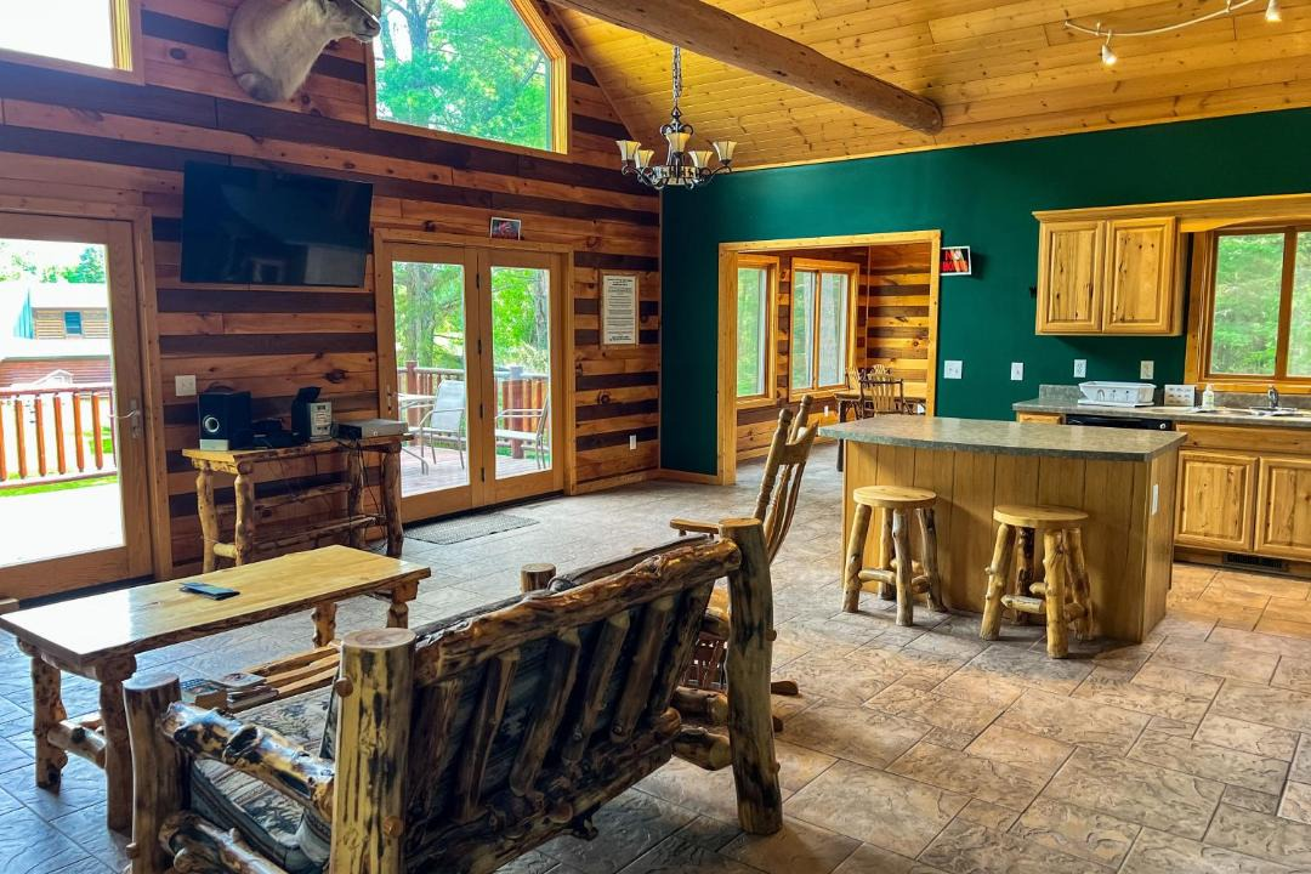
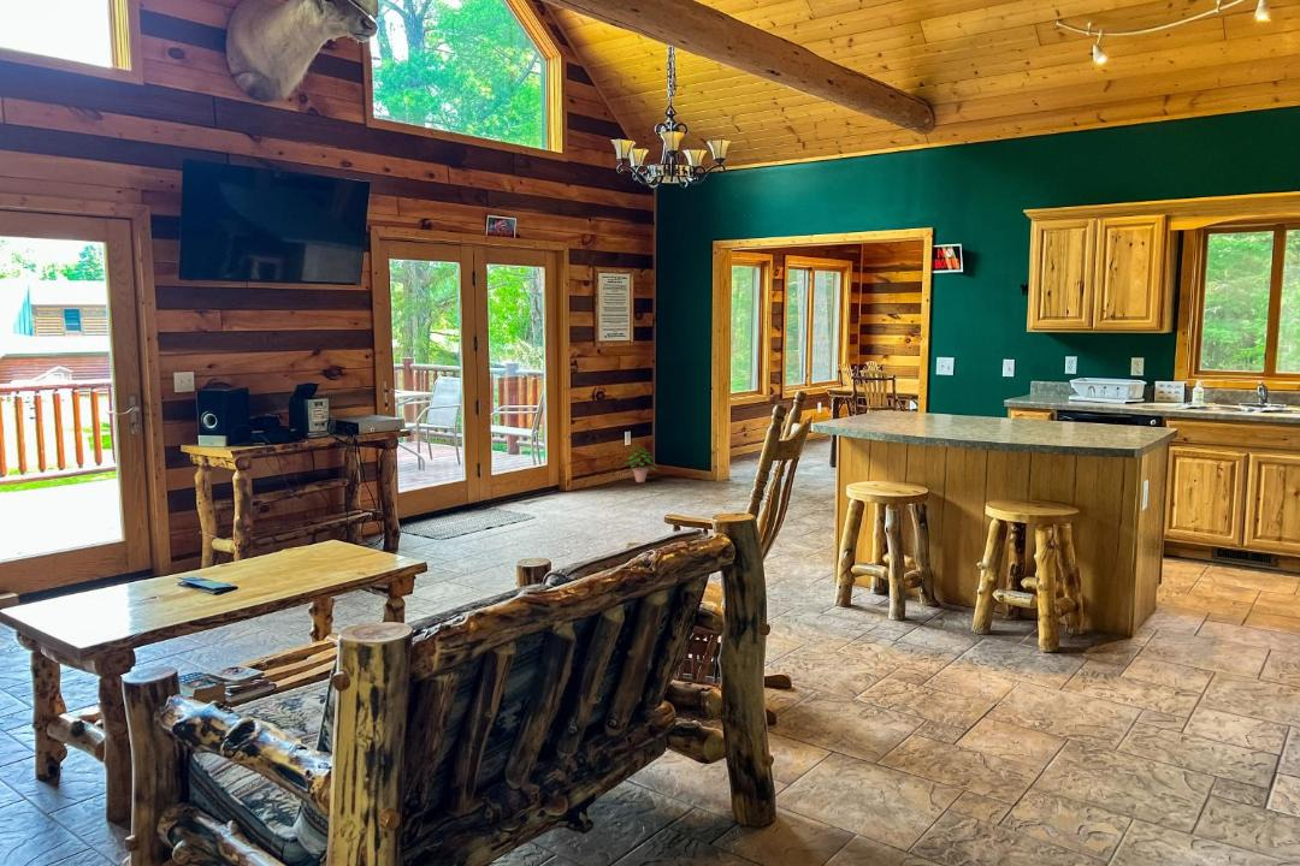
+ potted plant [621,444,658,484]
